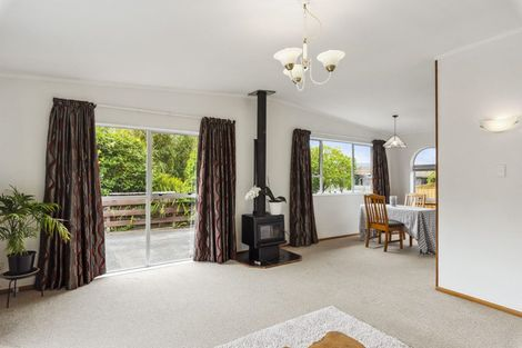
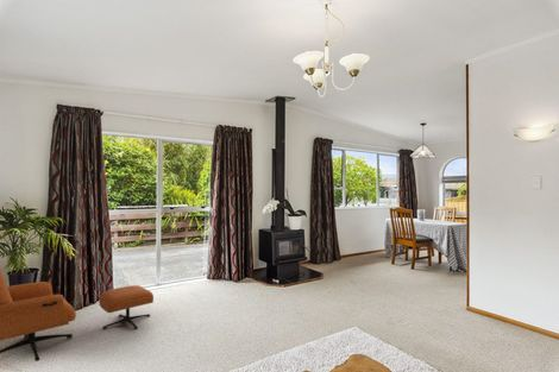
+ armchair [0,269,155,362]
